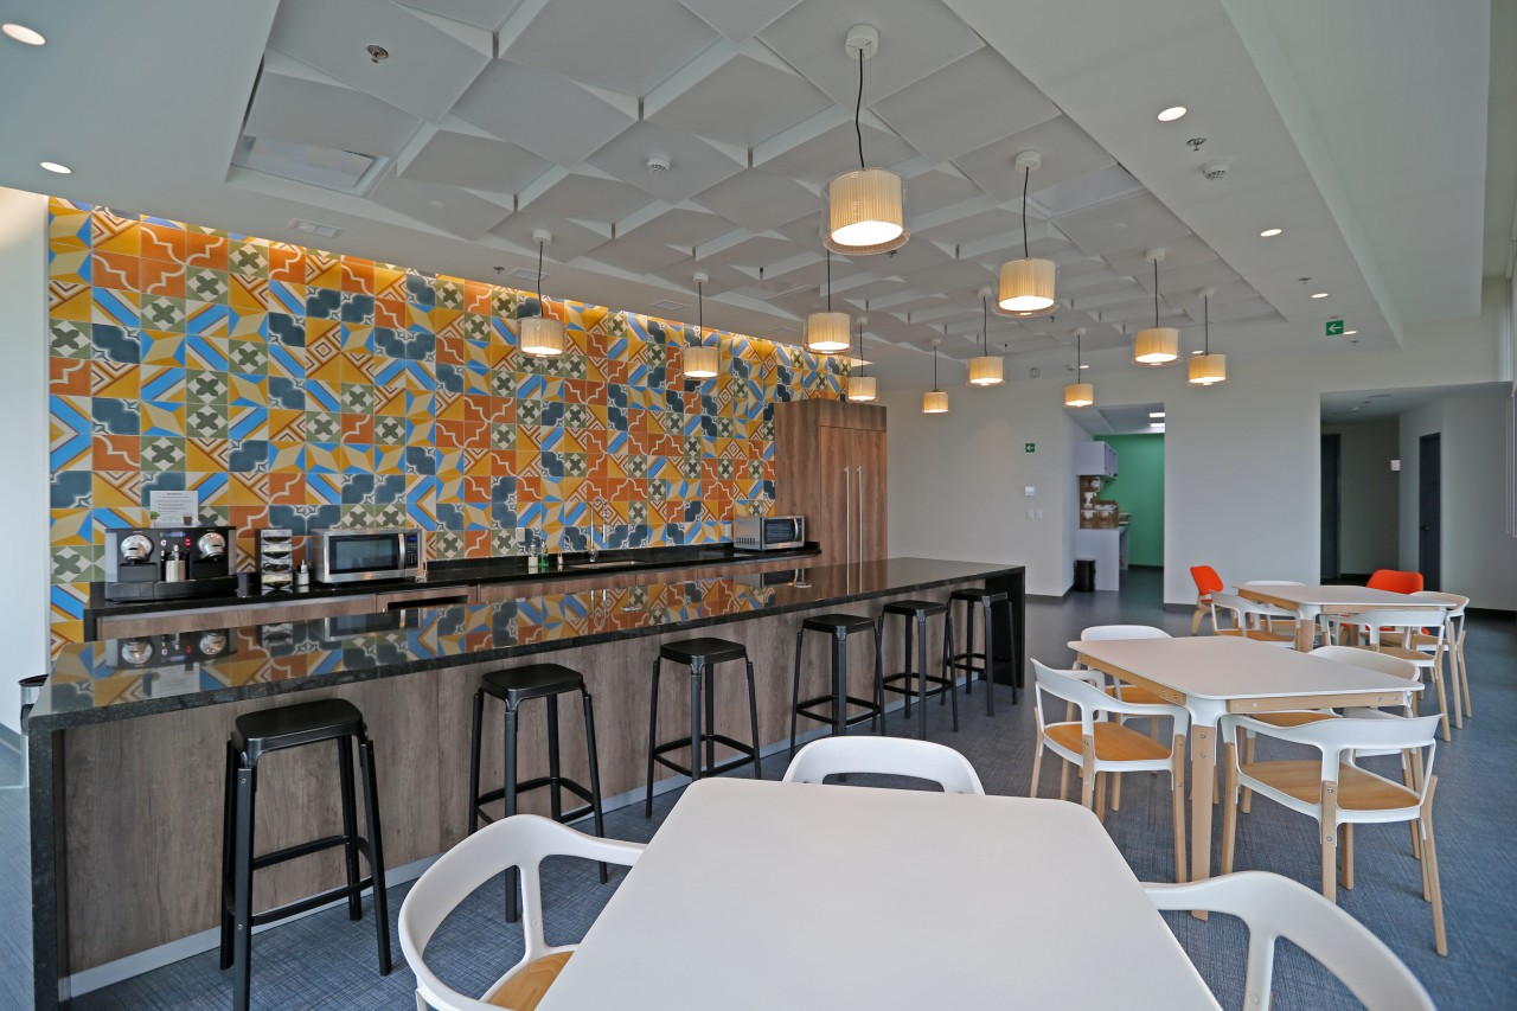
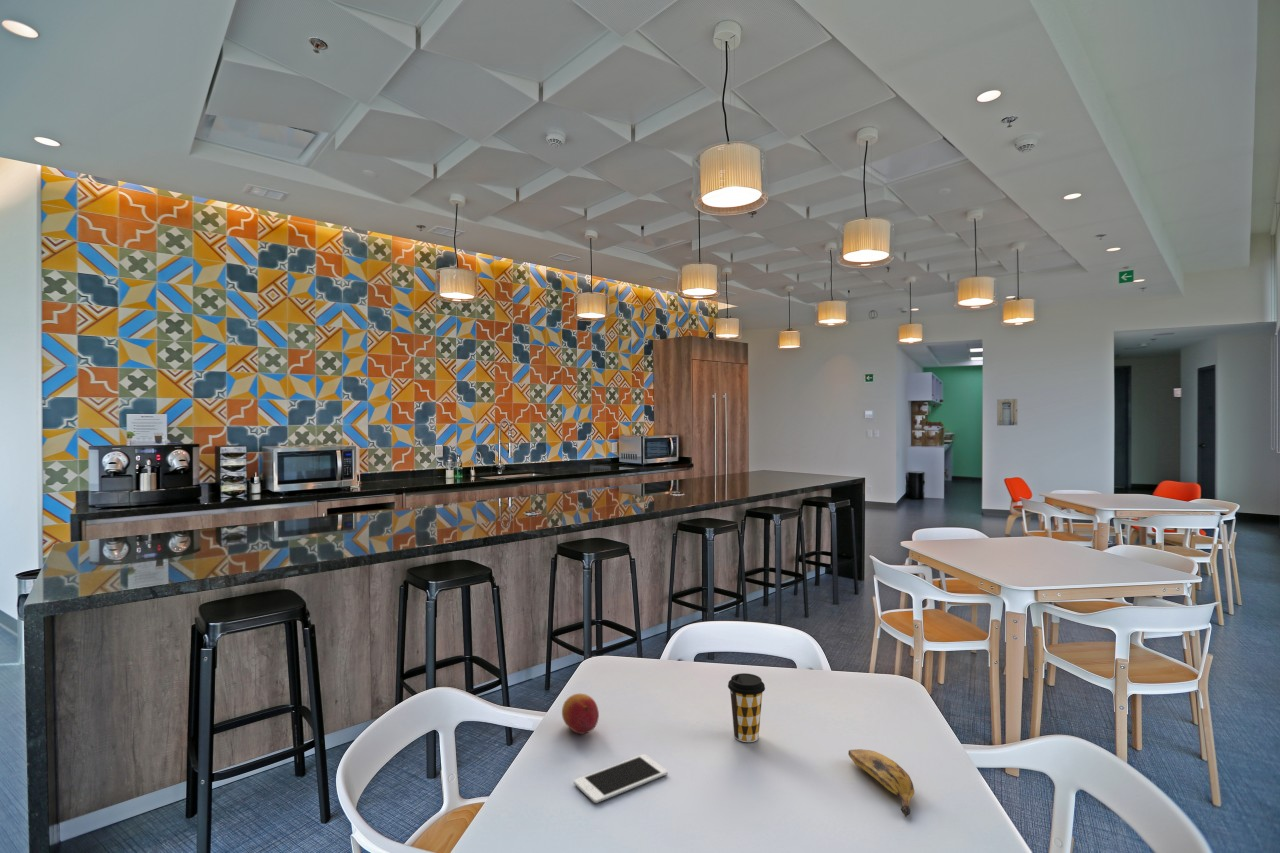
+ cell phone [573,753,668,804]
+ fruit [561,693,600,735]
+ wall art [996,398,1018,426]
+ coffee cup [727,672,766,743]
+ banana [848,748,915,818]
